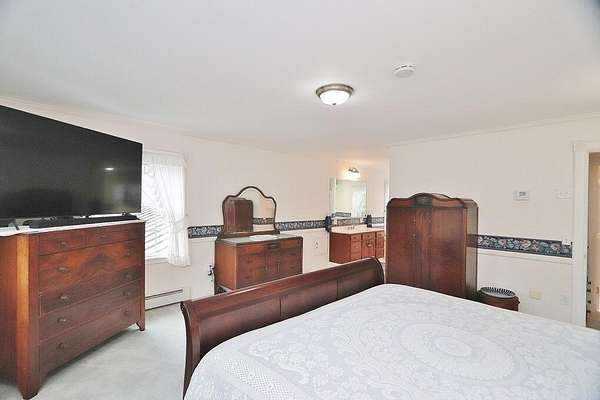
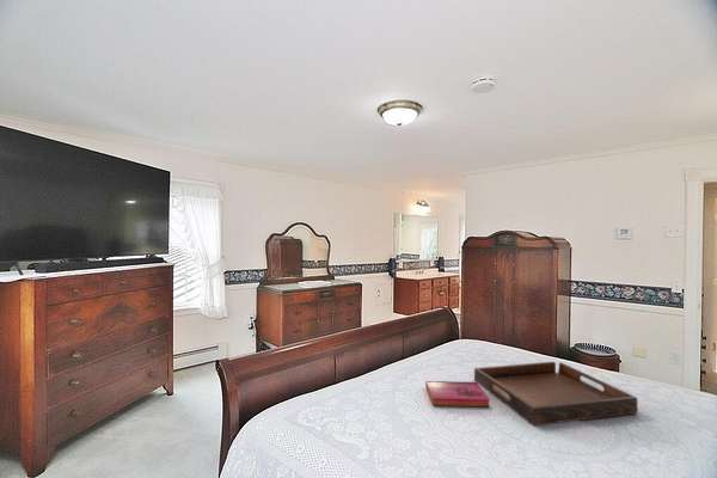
+ hardback book [424,380,491,407]
+ serving tray [473,361,639,427]
